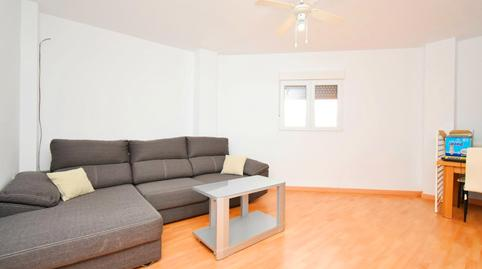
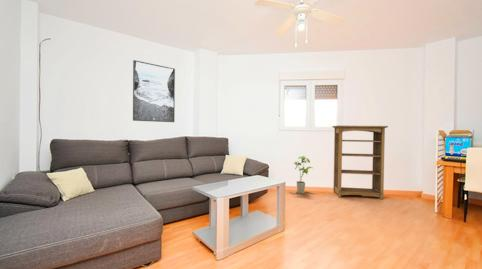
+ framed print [132,59,176,123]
+ house plant [293,155,313,195]
+ bookshelf [332,125,389,201]
